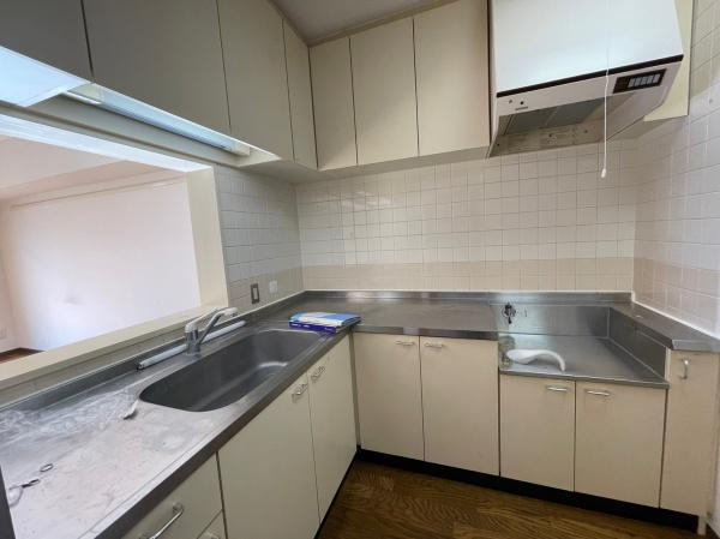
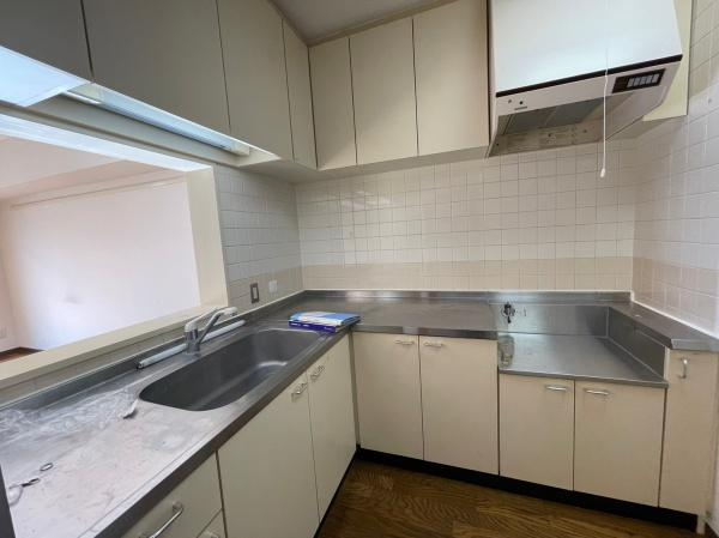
- spoon rest [505,348,566,372]
